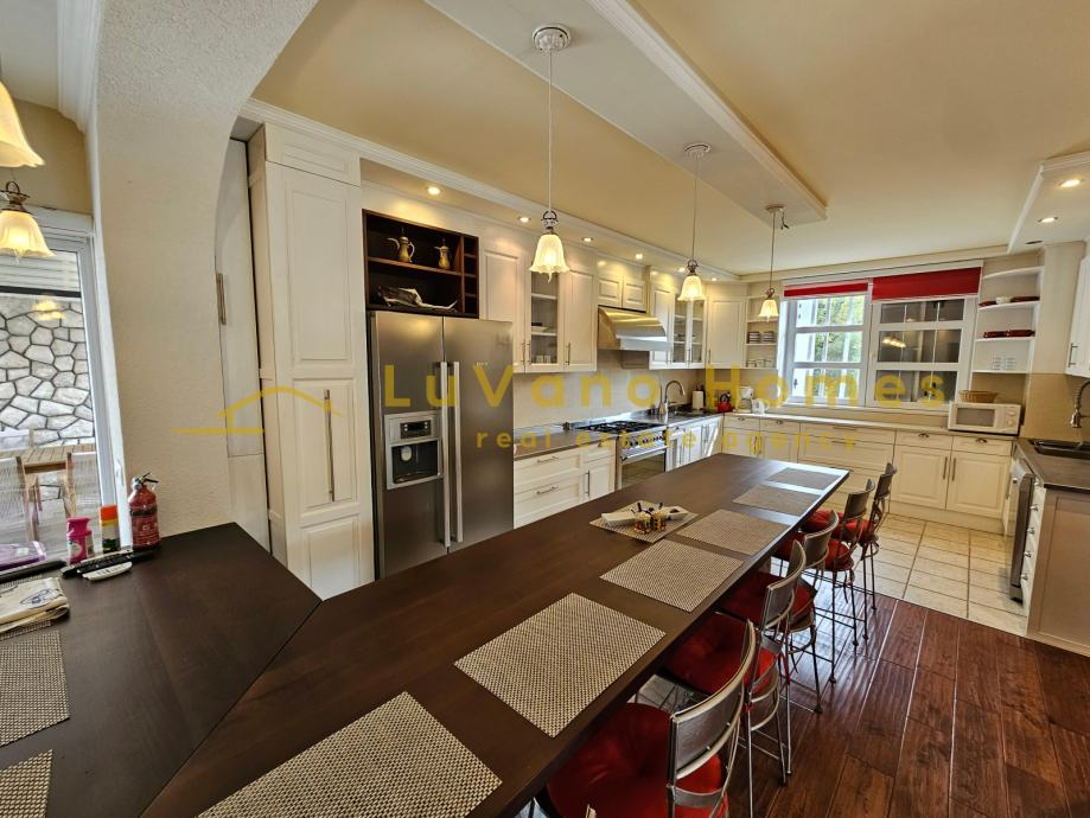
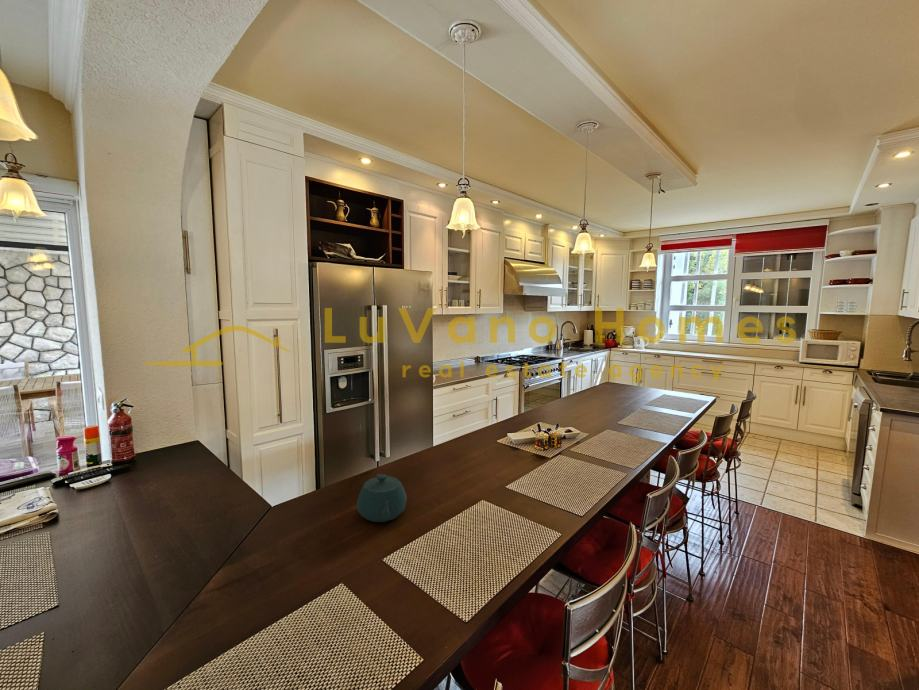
+ teapot [356,473,408,523]
